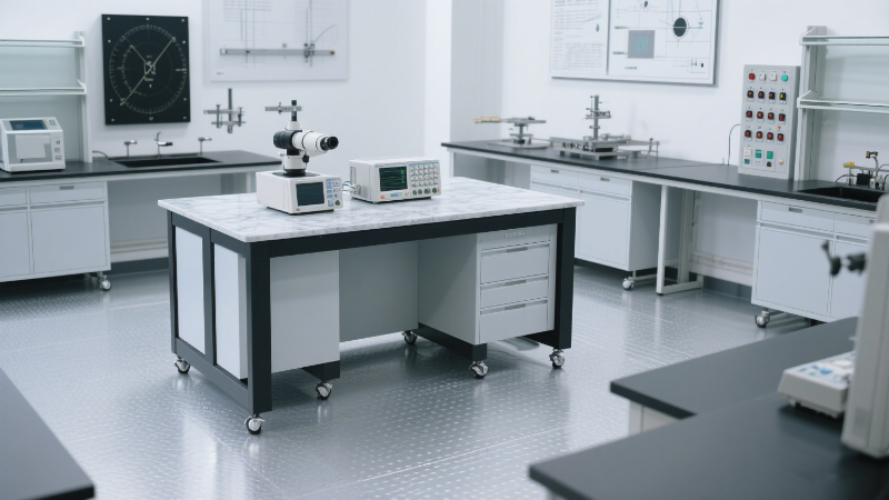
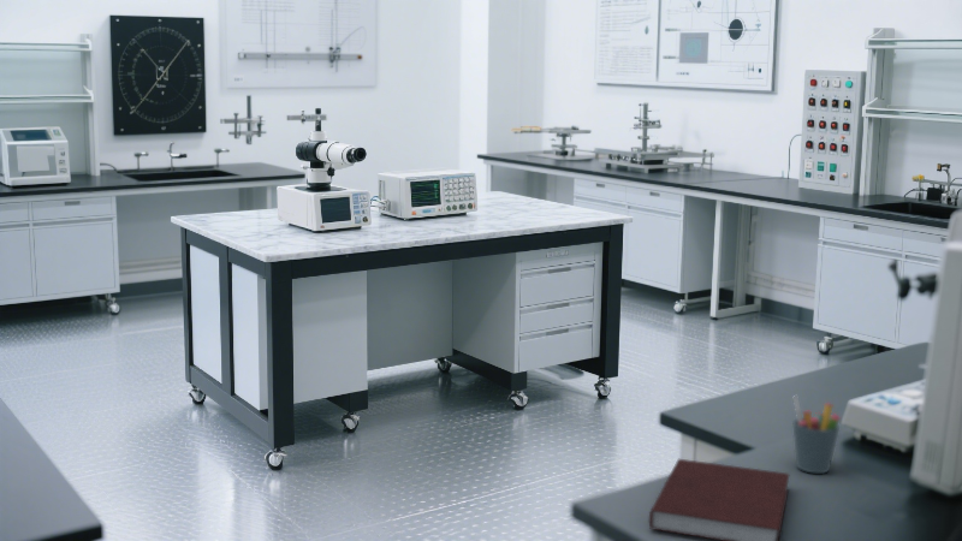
+ pen holder [791,394,841,475]
+ notebook [648,458,791,541]
